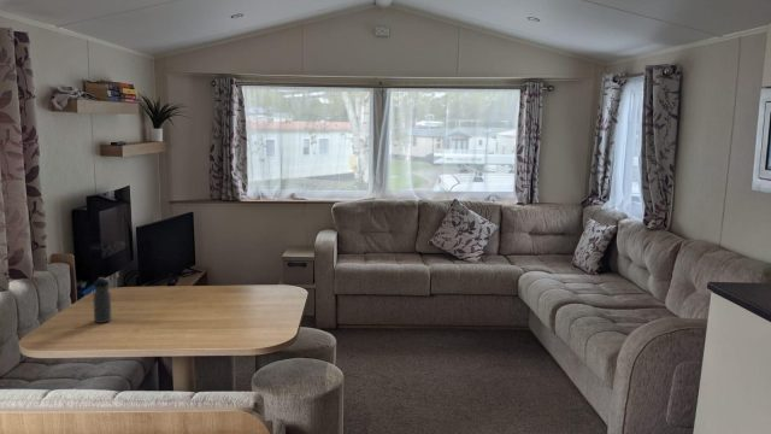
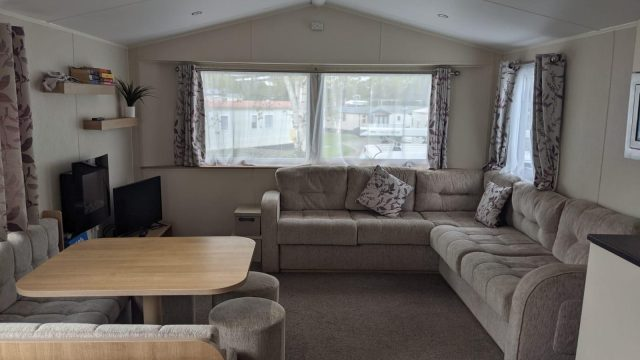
- water bottle [92,276,113,324]
